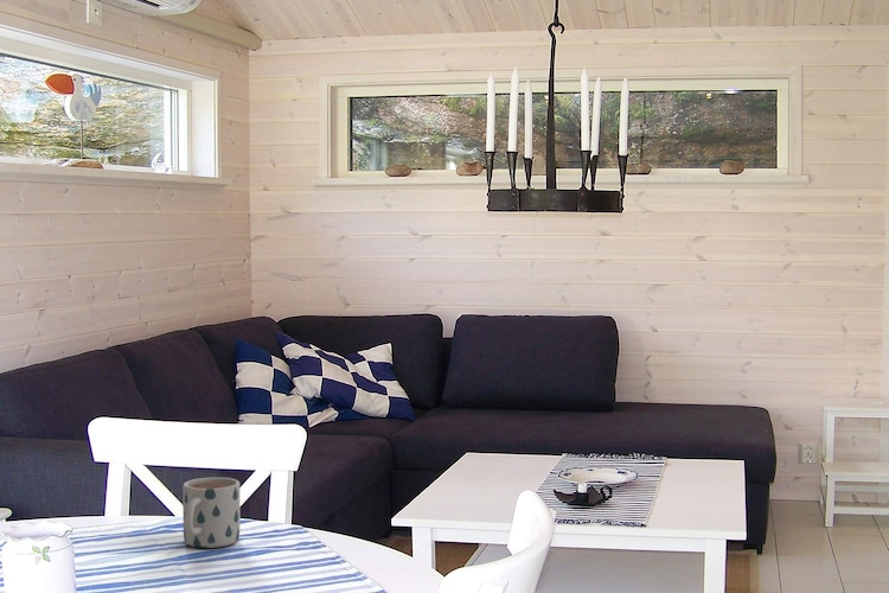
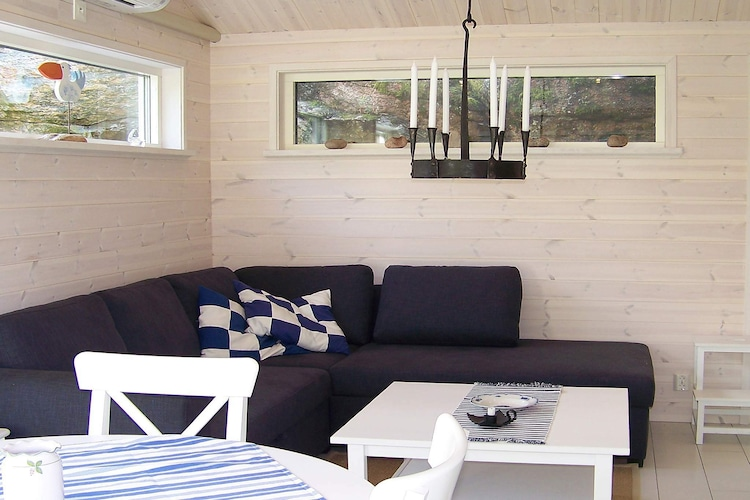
- mug [181,477,241,549]
